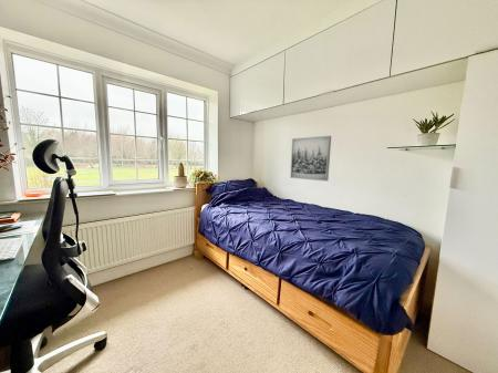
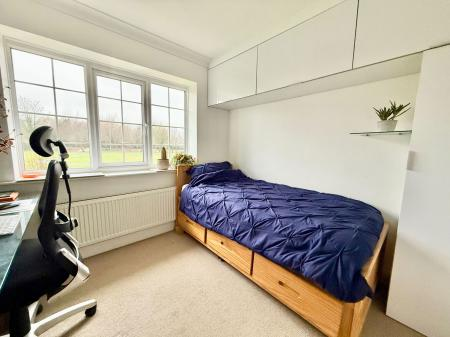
- wall art [289,135,332,182]
